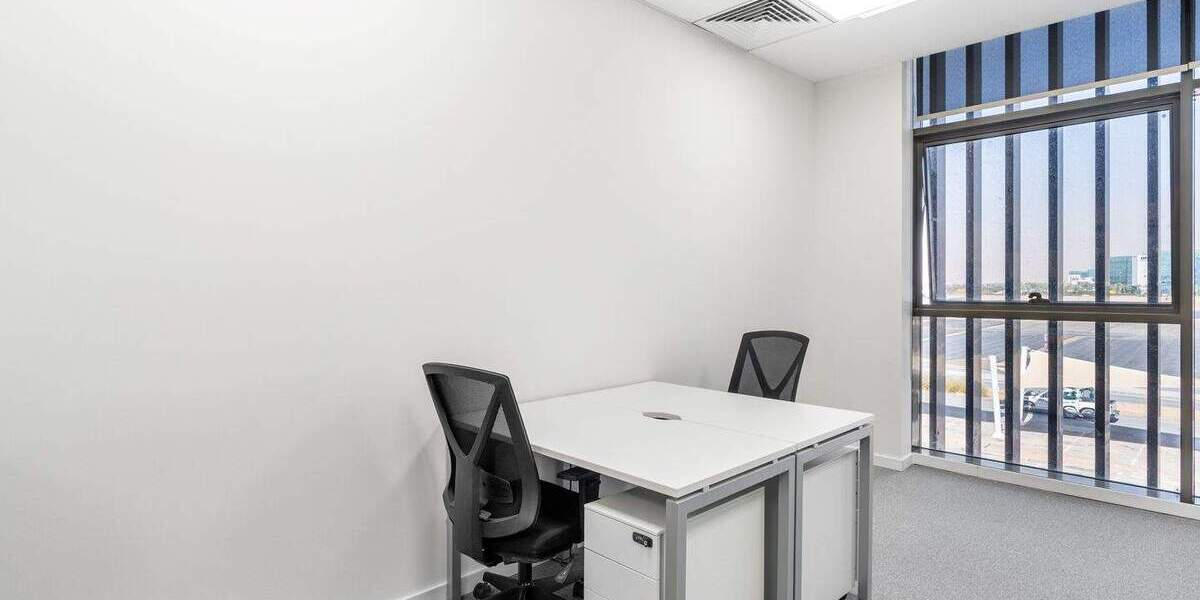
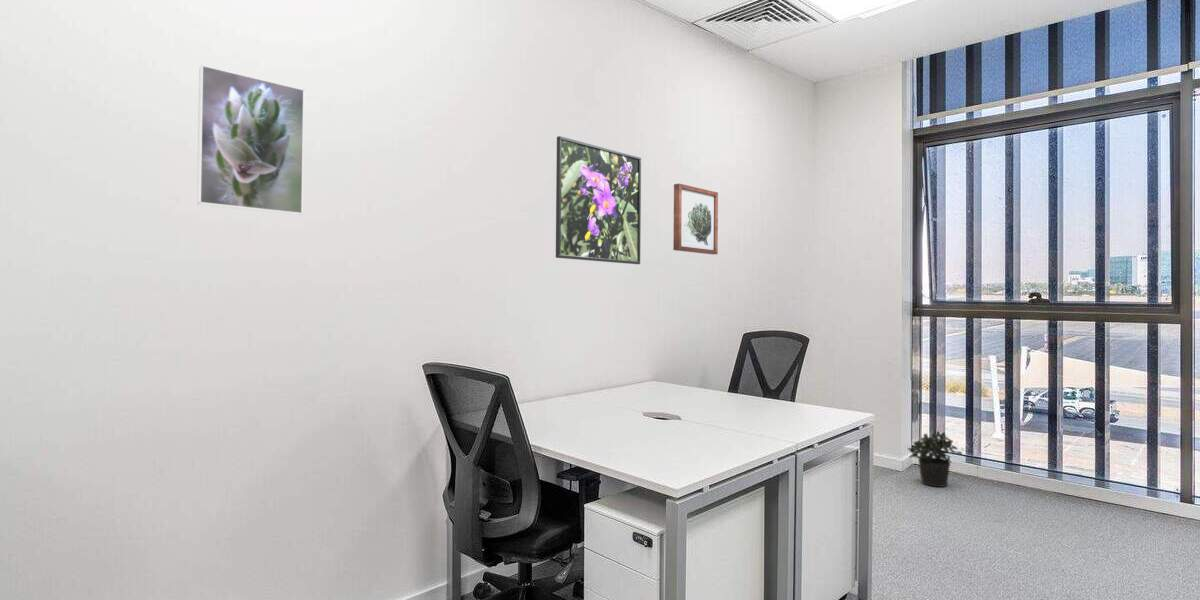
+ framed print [196,64,305,216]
+ wall art [672,183,719,255]
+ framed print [555,135,642,265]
+ potted plant [907,431,963,488]
